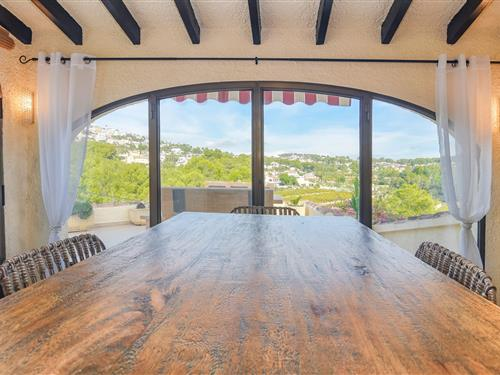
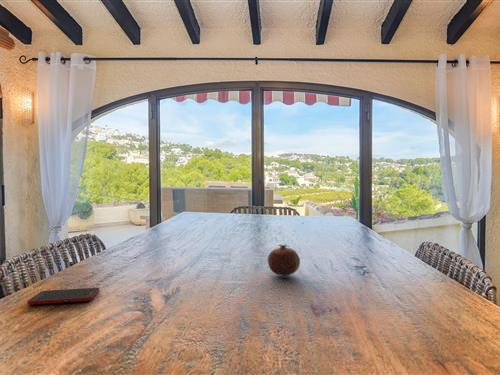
+ cell phone [26,287,100,306]
+ fruit [267,243,301,277]
